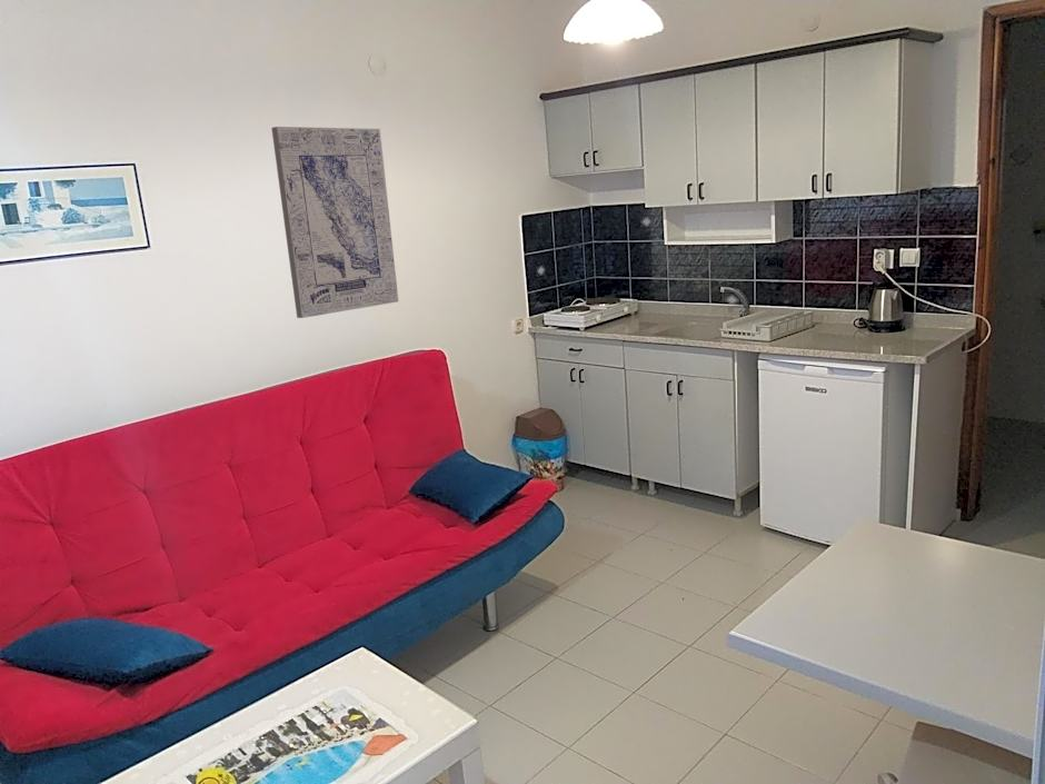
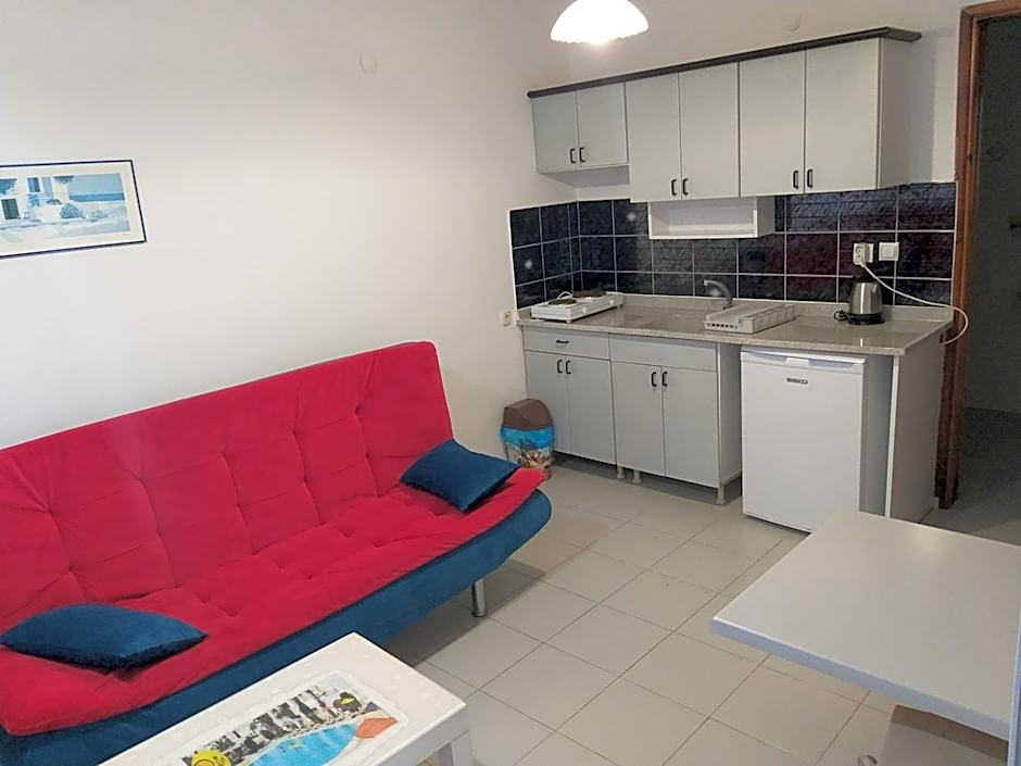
- wall art [270,126,399,319]
